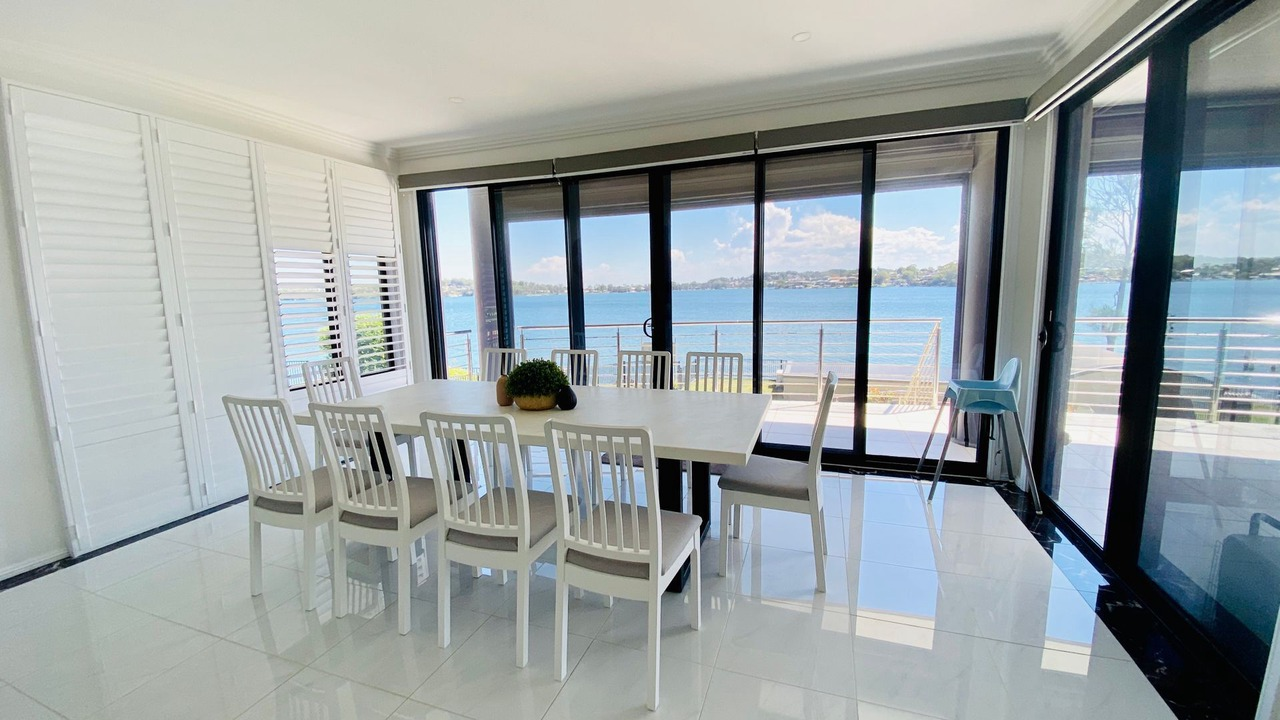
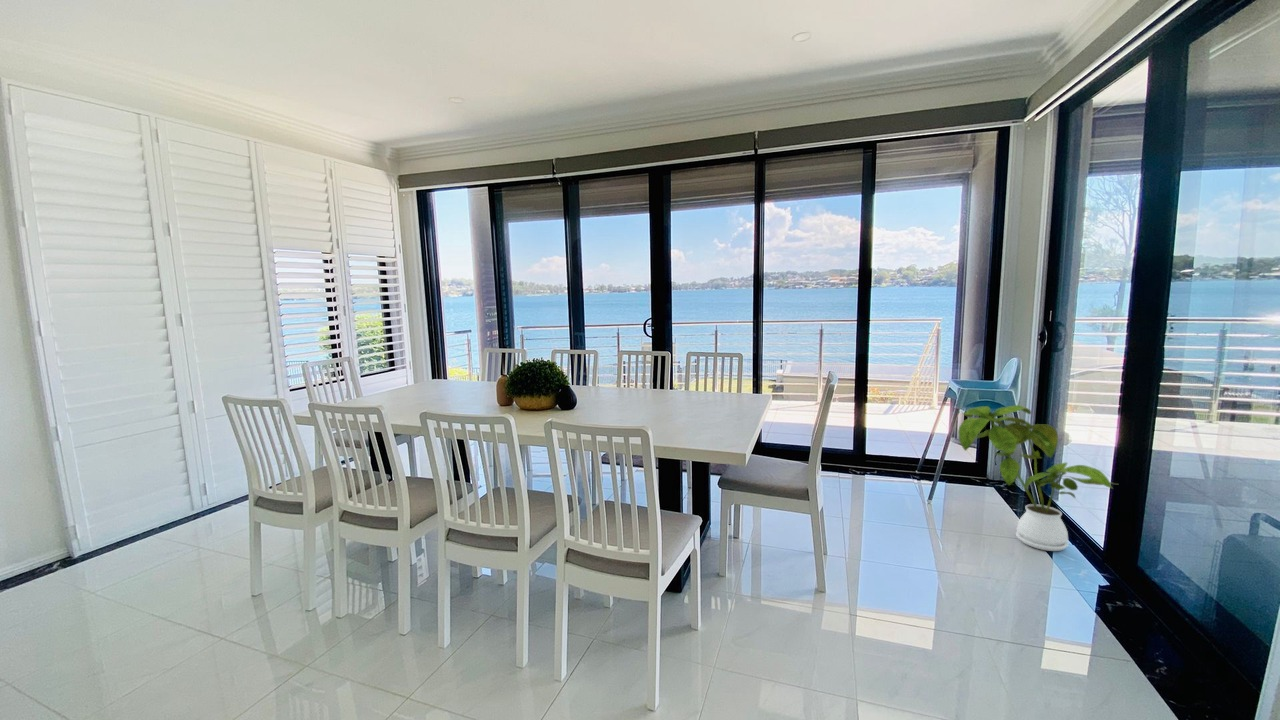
+ house plant [957,404,1118,552]
